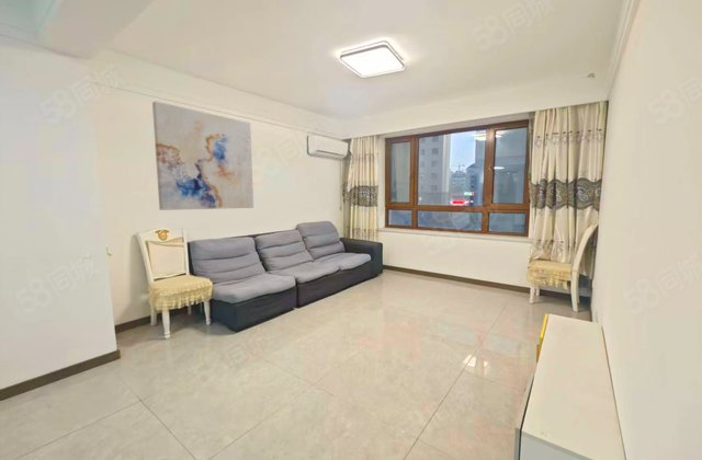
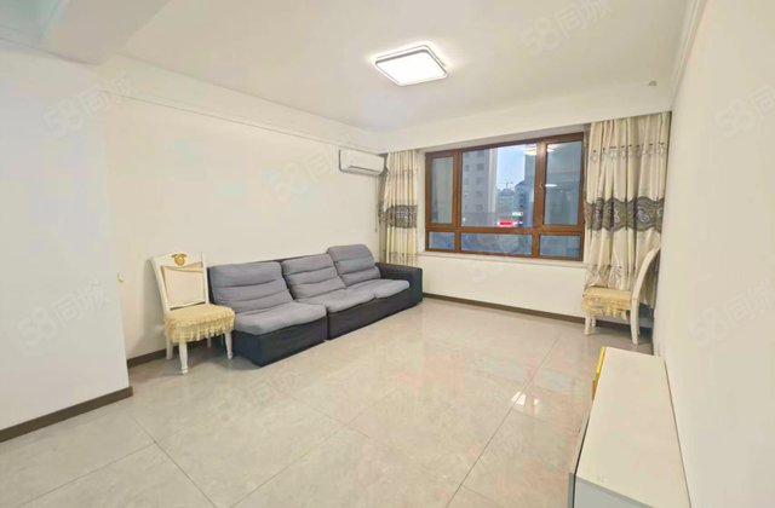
- wall art [151,100,254,211]
